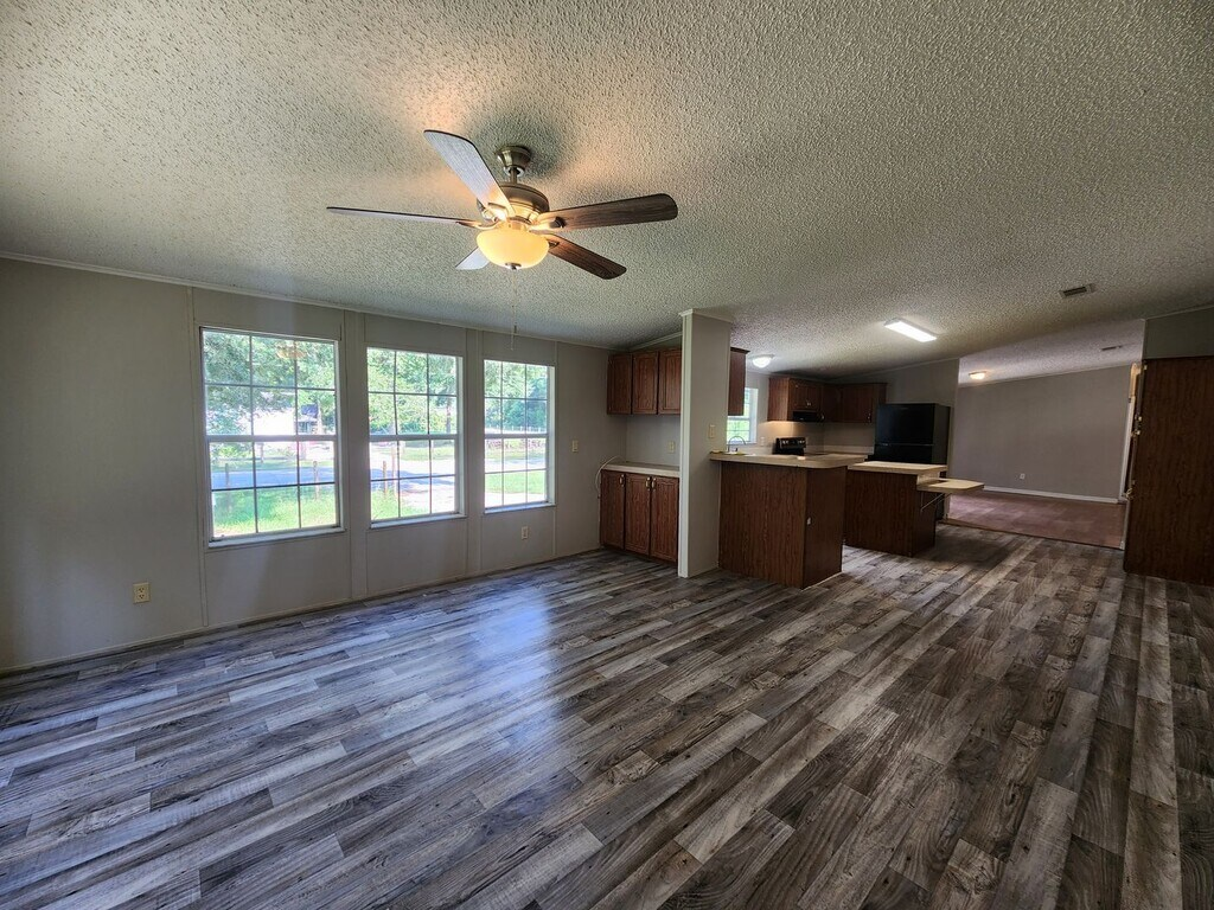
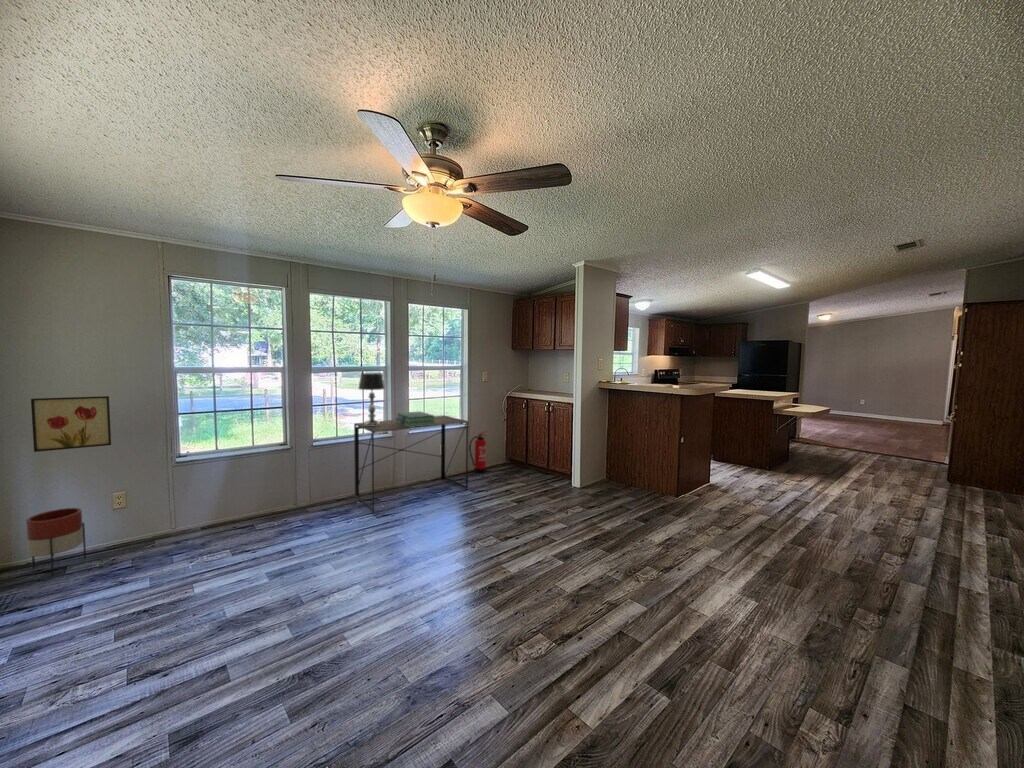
+ fire extinguisher [468,430,488,473]
+ desk [353,414,469,514]
+ wall art [30,395,112,453]
+ planter [25,507,87,577]
+ stack of books [395,410,436,427]
+ table lamp [357,372,386,426]
